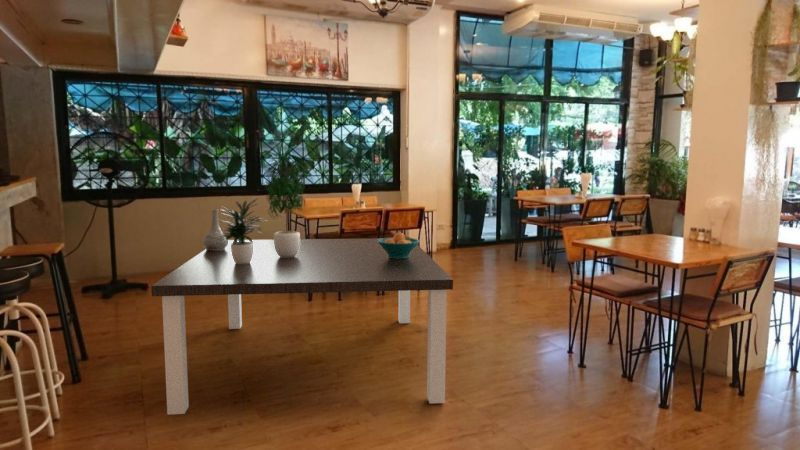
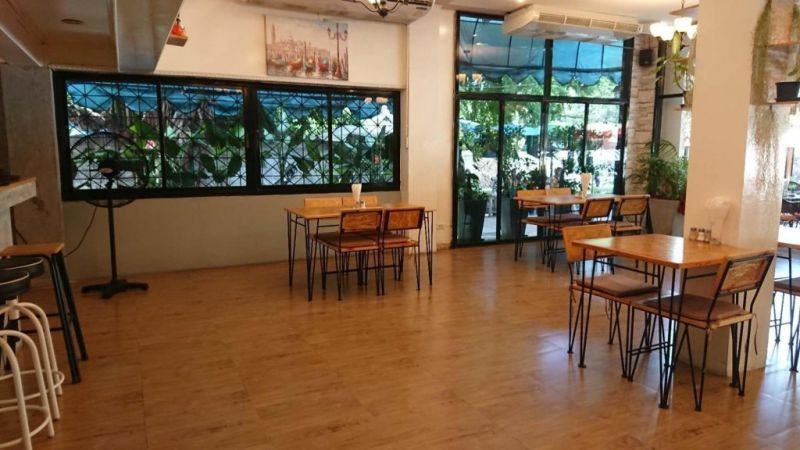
- vase [201,209,229,250]
- fruit bowl [377,232,421,259]
- dining table [150,237,454,416]
- potted plant [215,149,311,264]
